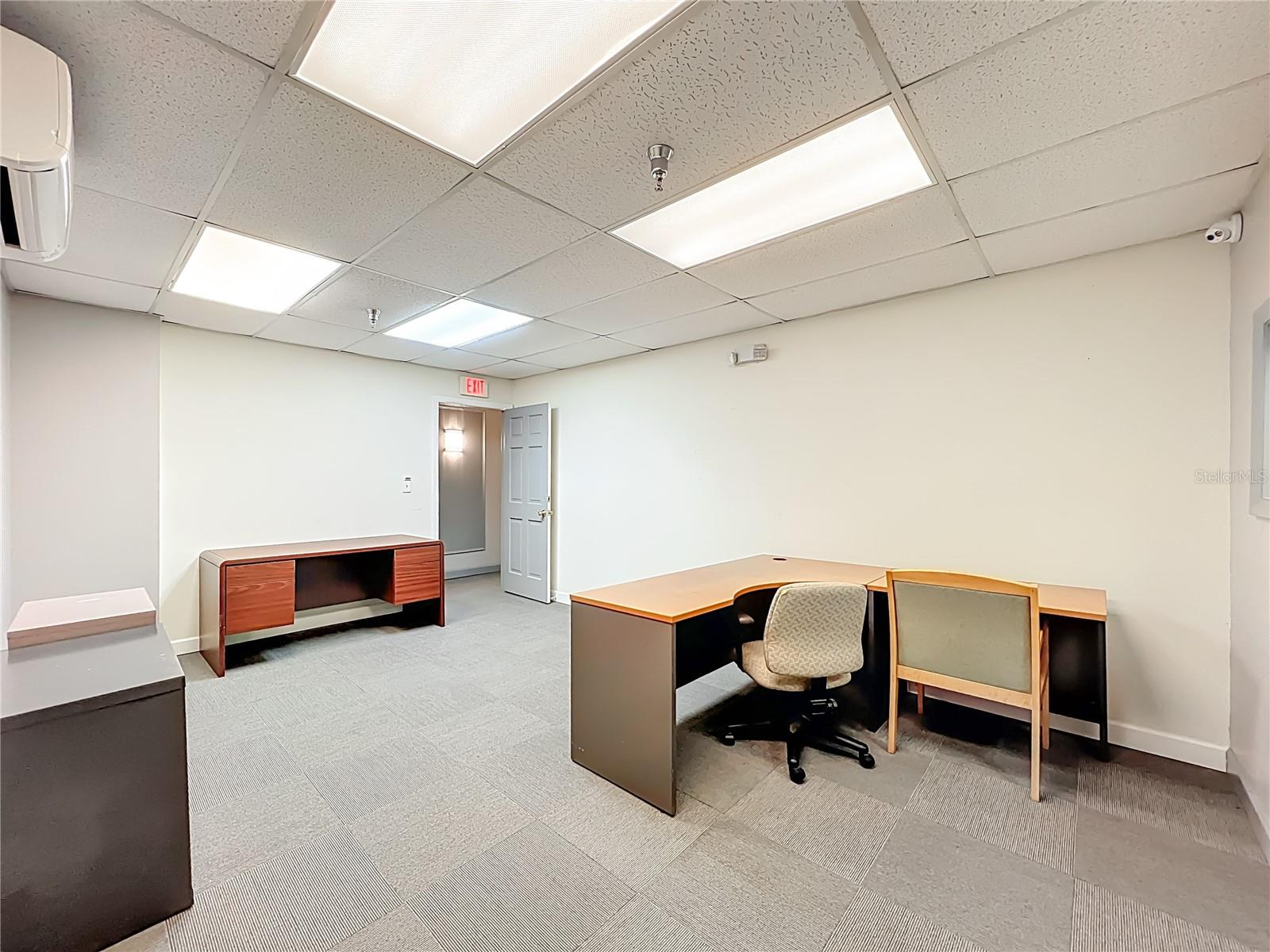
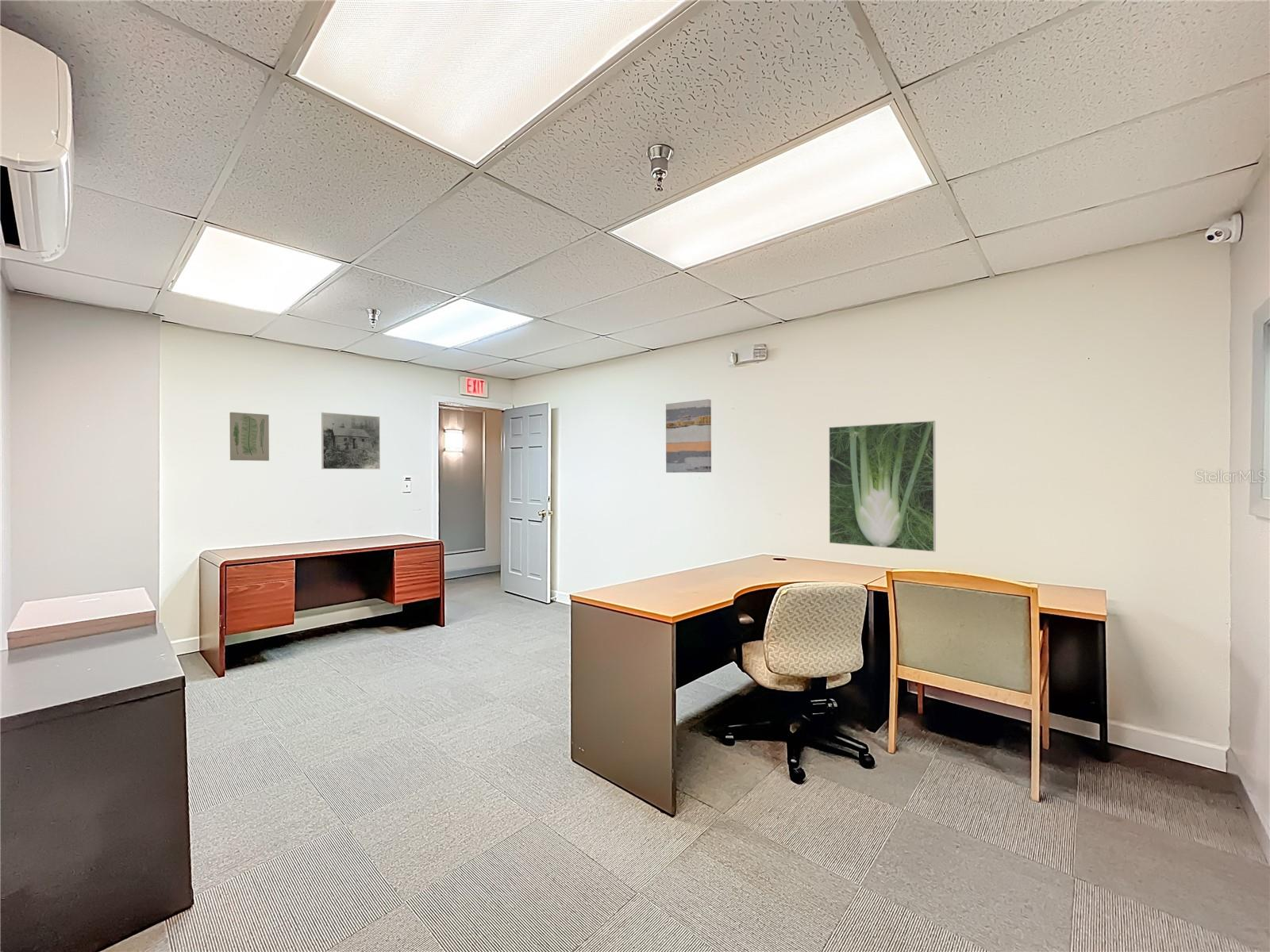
+ wall art [229,412,270,462]
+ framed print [828,420,937,552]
+ wall art [665,398,712,474]
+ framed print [321,412,381,470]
